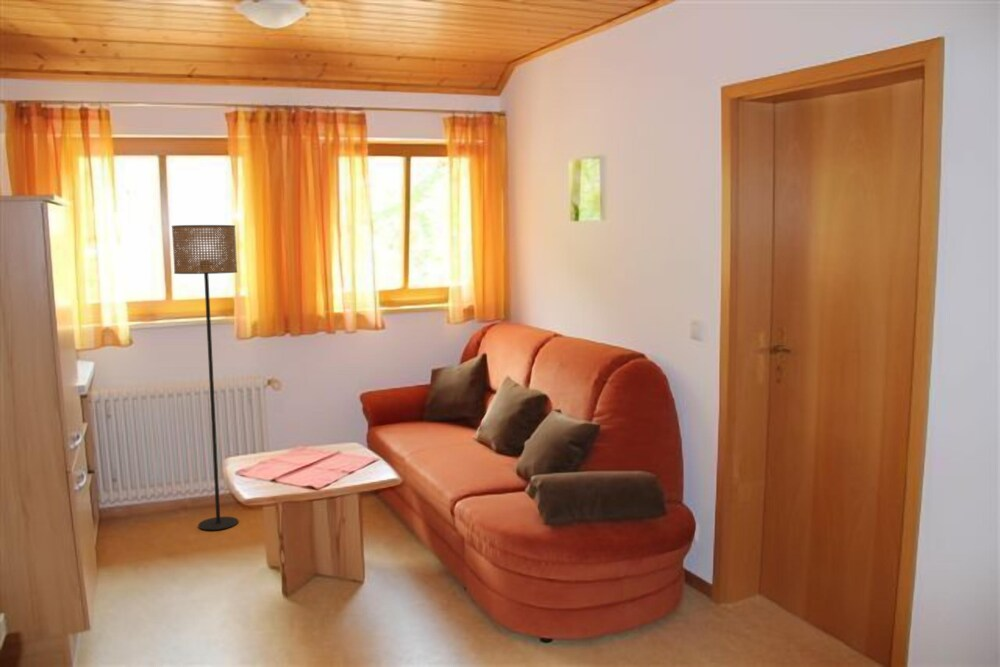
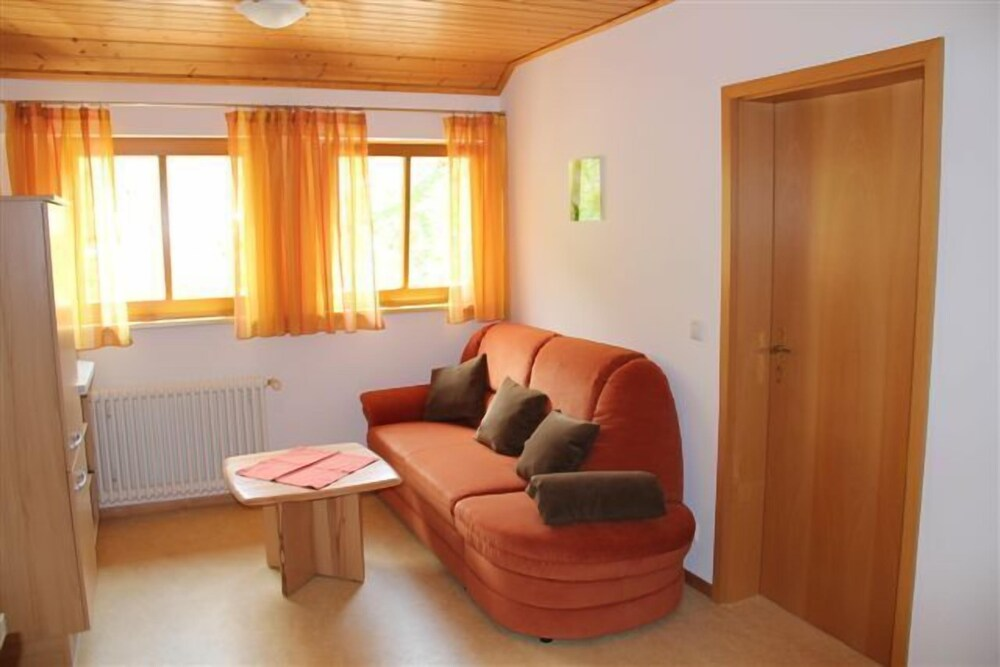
- floor lamp [171,224,239,531]
